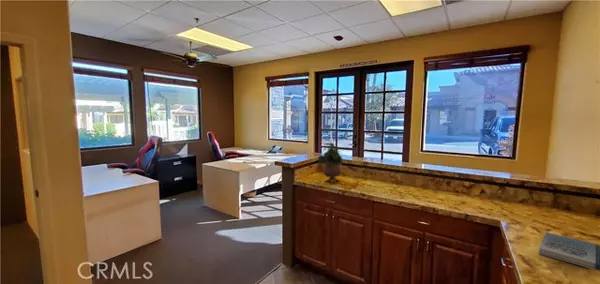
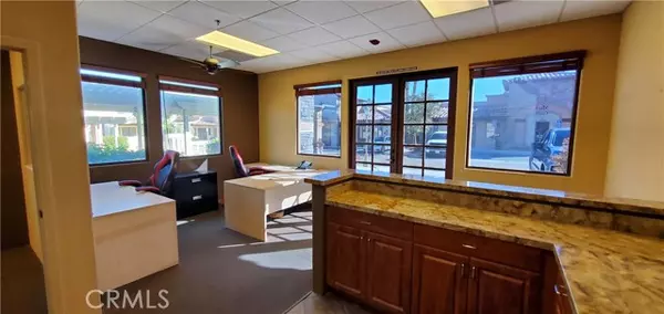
- book [537,231,600,271]
- potted plant [317,142,344,184]
